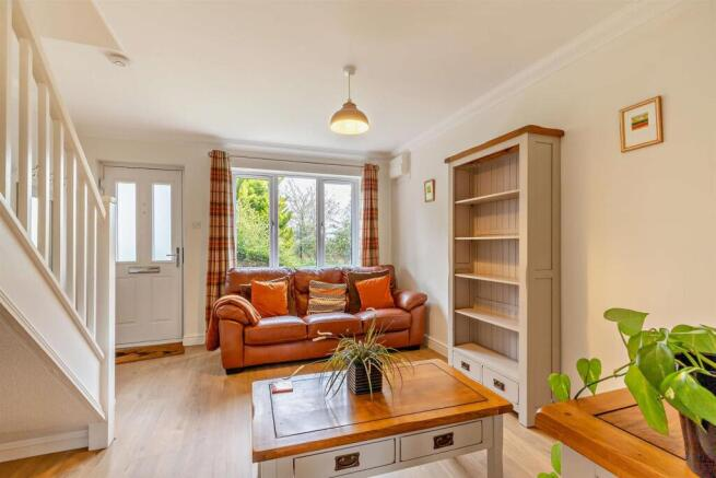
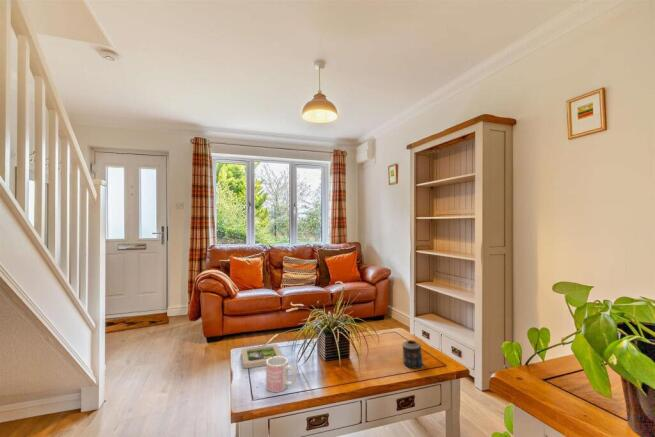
+ candle [401,339,425,370]
+ mug [265,356,297,393]
+ picture frame [240,343,284,369]
